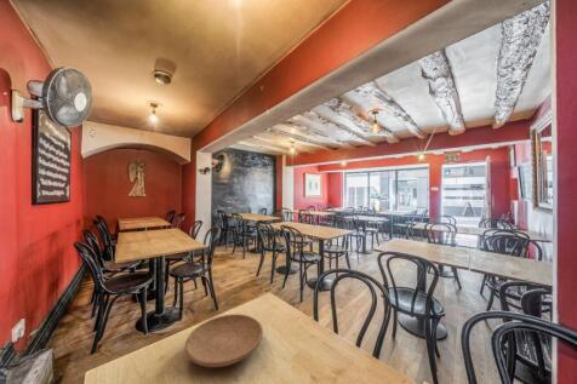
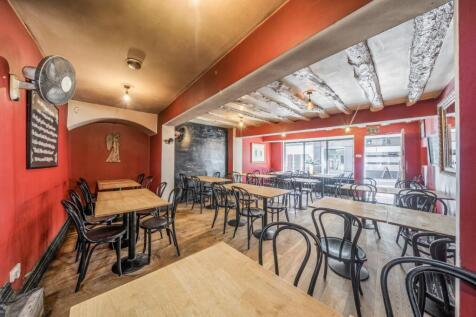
- plate [184,313,264,368]
